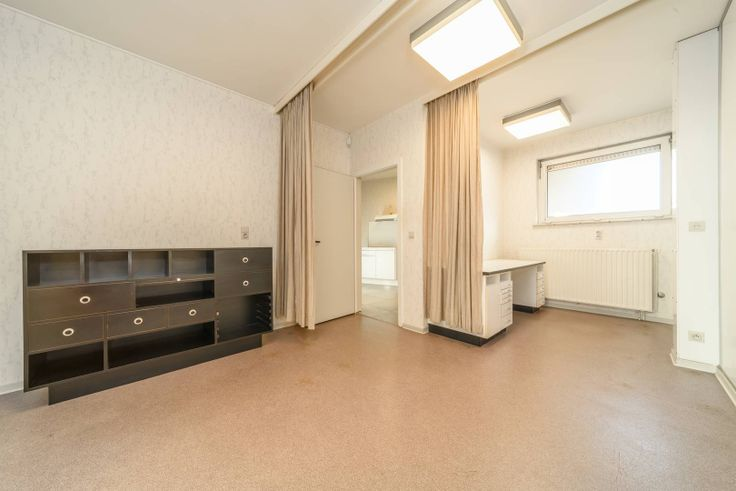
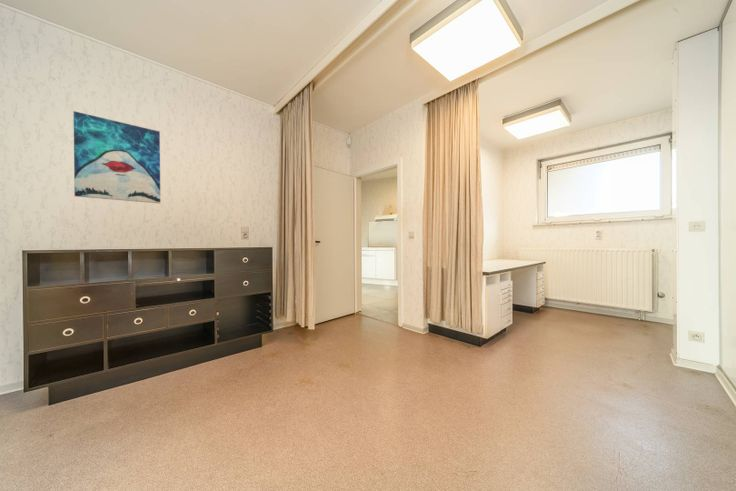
+ wall art [73,110,161,204]
